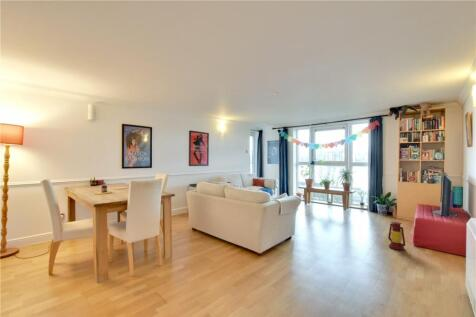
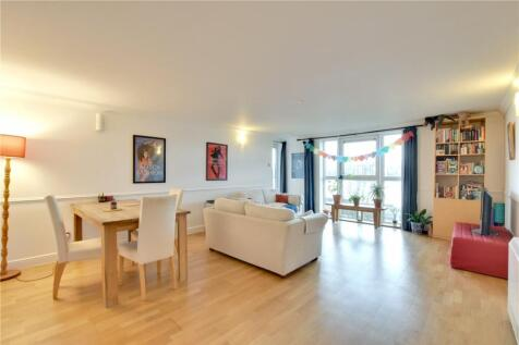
- lantern [387,221,406,251]
